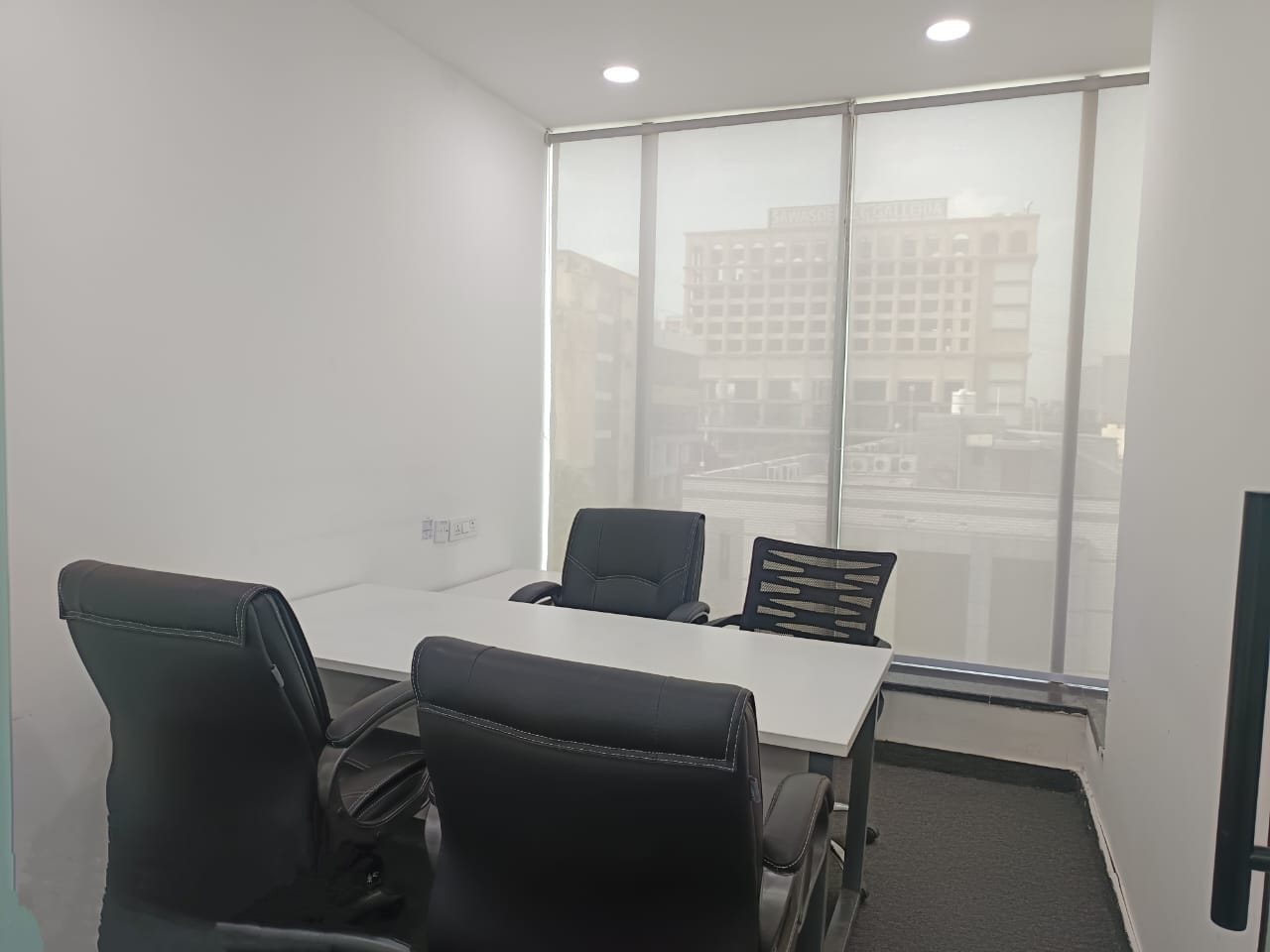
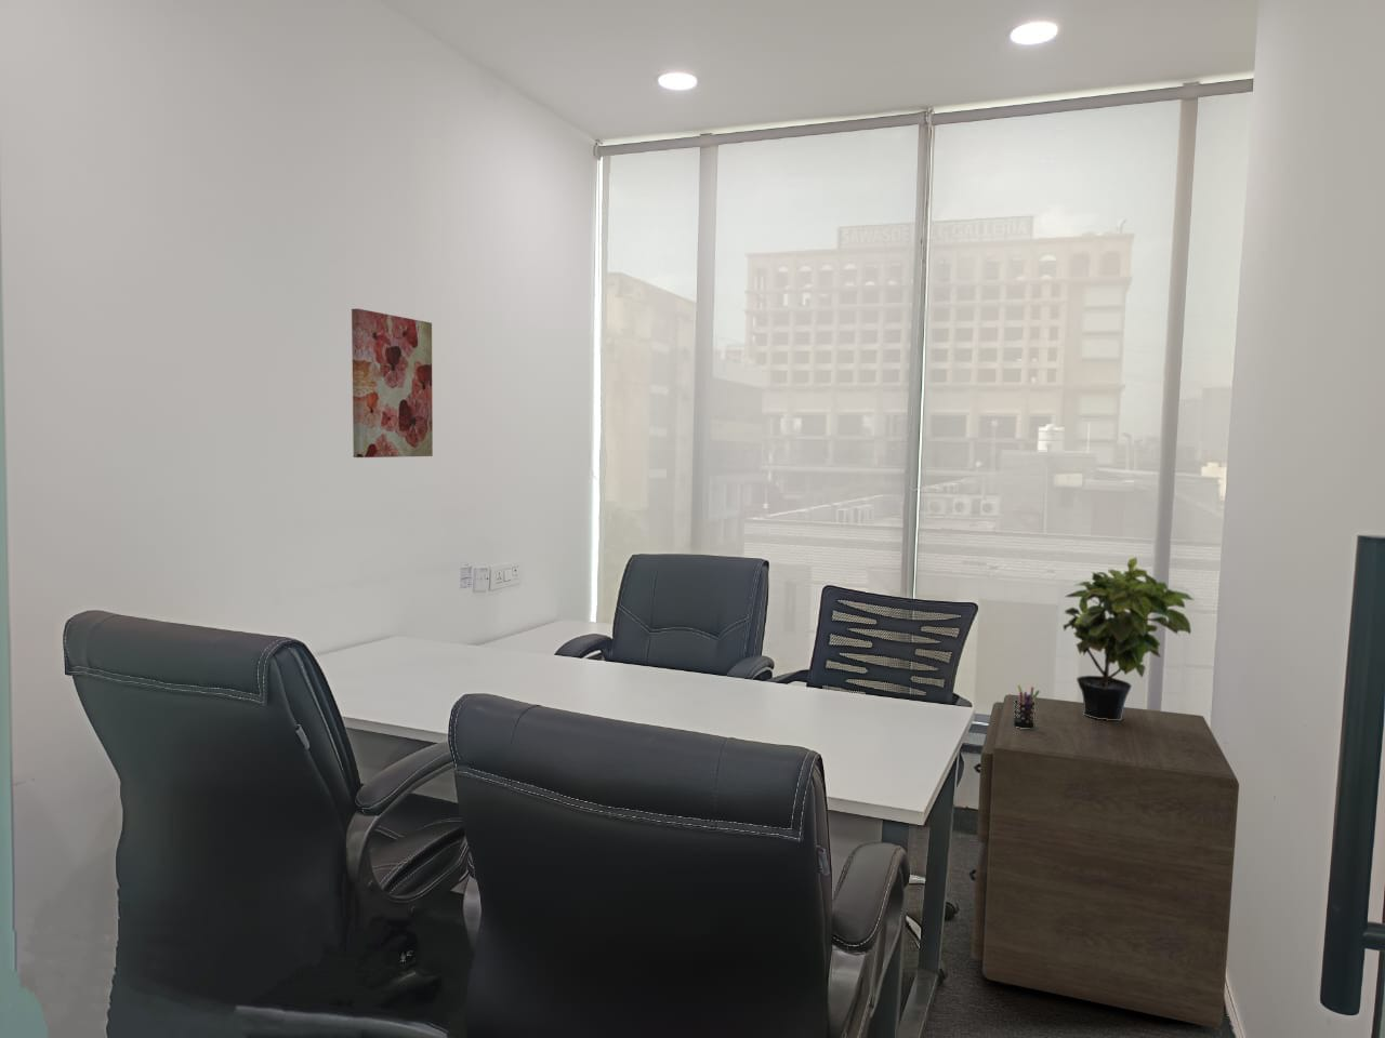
+ wall art [350,307,434,458]
+ potted plant [1061,556,1194,720]
+ filing cabinet [968,693,1240,1029]
+ pen holder [1013,685,1040,728]
